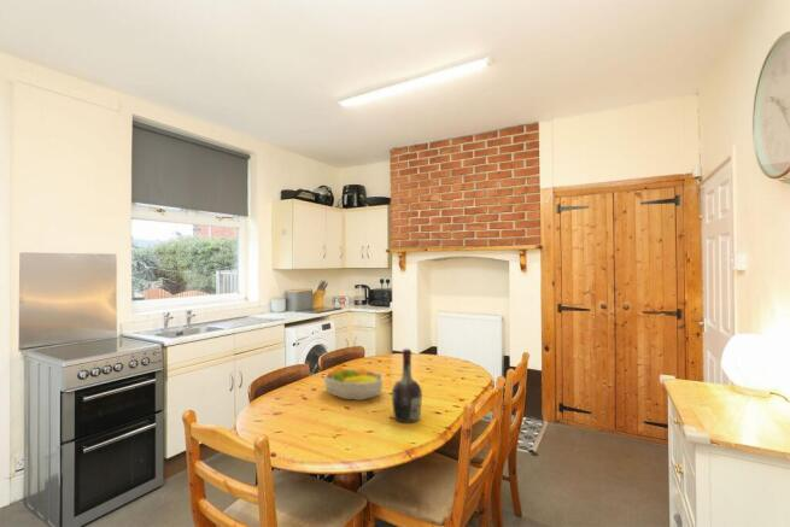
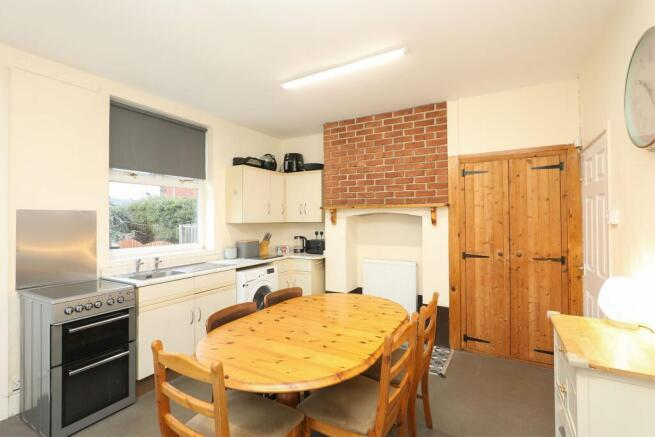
- cognac bottle [391,347,423,423]
- fruit bowl [323,364,385,402]
